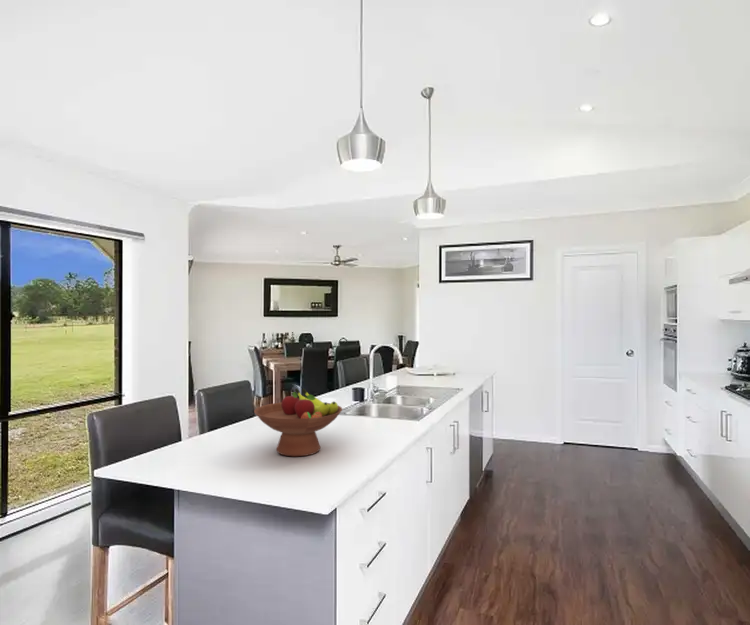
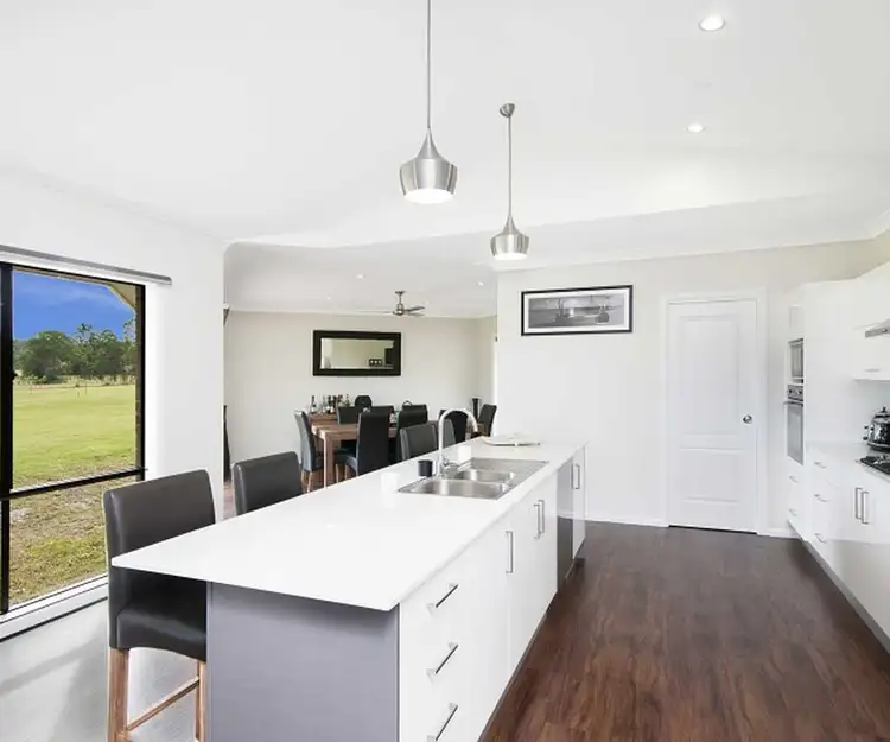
- fruit bowl [253,387,343,457]
